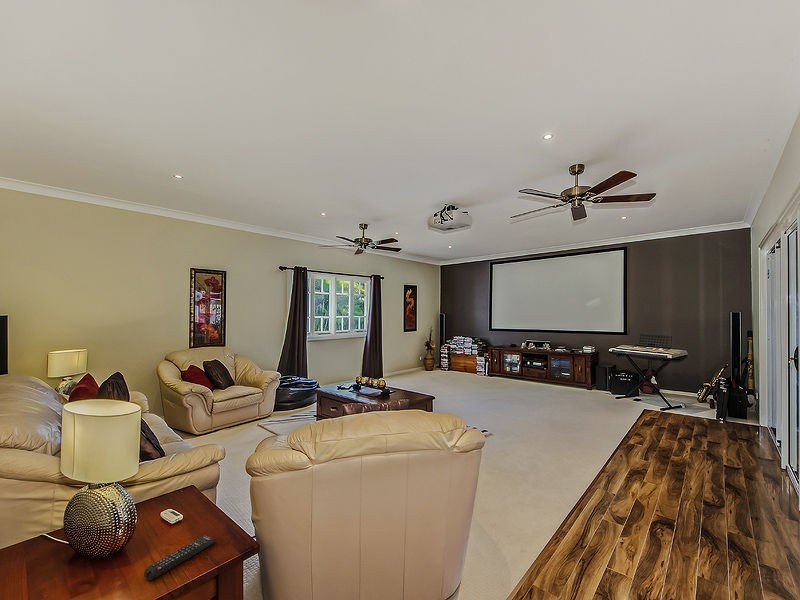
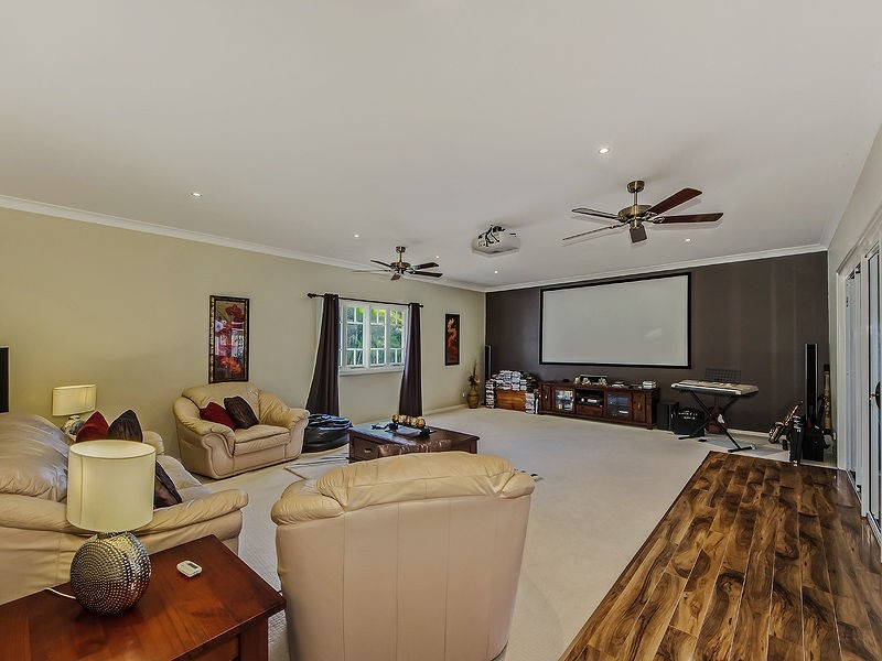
- remote control [143,535,217,581]
